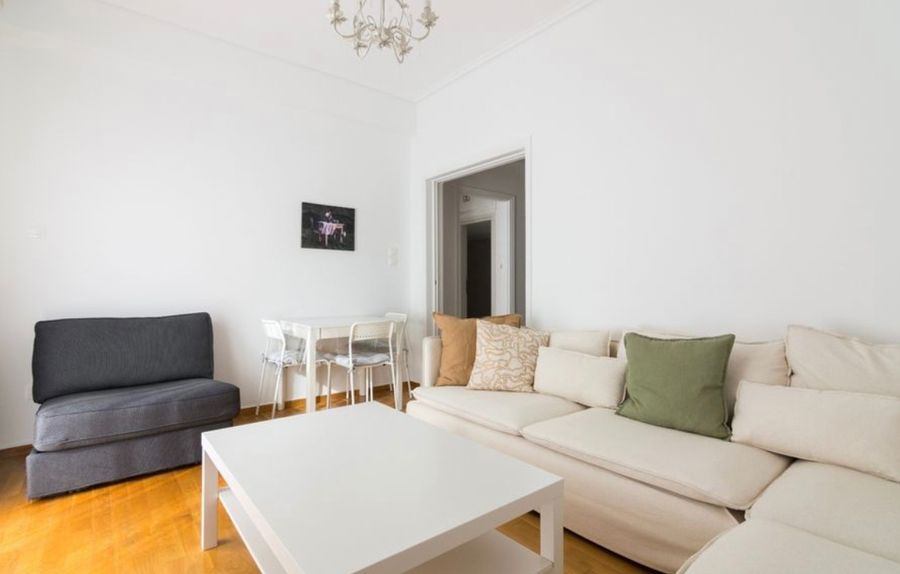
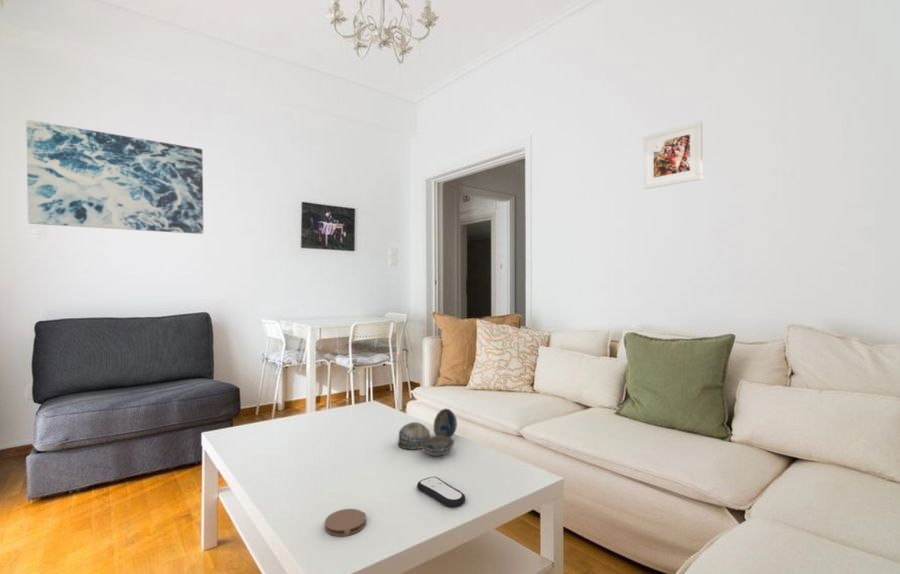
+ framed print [643,120,704,190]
+ remote control [416,476,467,508]
+ coaster [324,508,367,537]
+ decorative bowl [397,408,458,457]
+ wall art [26,119,204,235]
